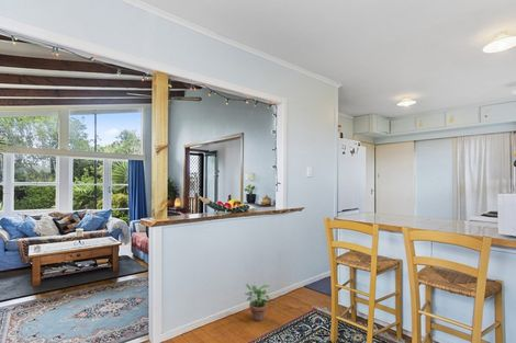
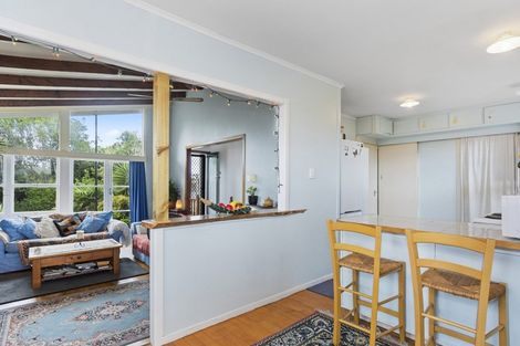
- potted plant [244,283,271,322]
